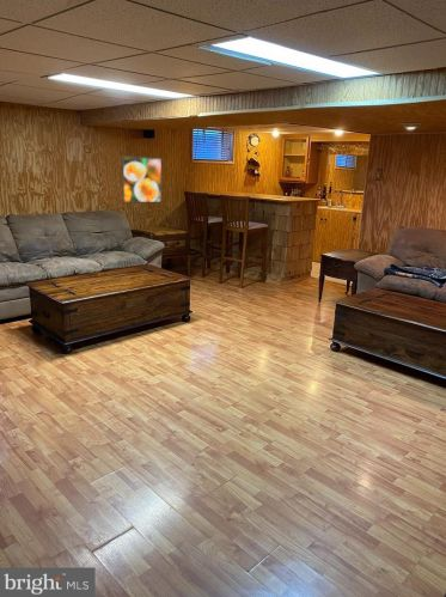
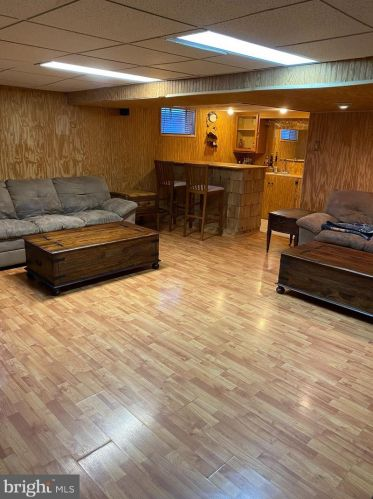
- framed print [121,154,163,203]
